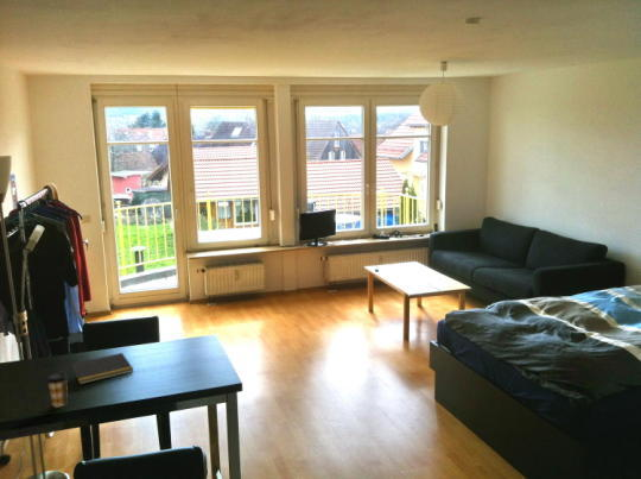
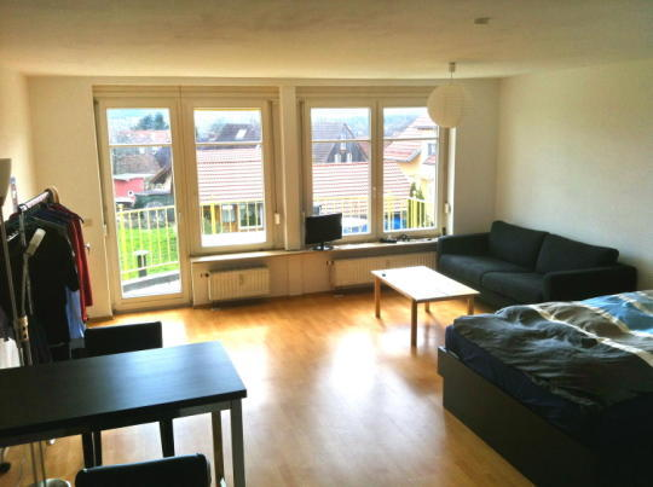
- coffee cup [46,372,69,408]
- notepad [69,352,135,386]
